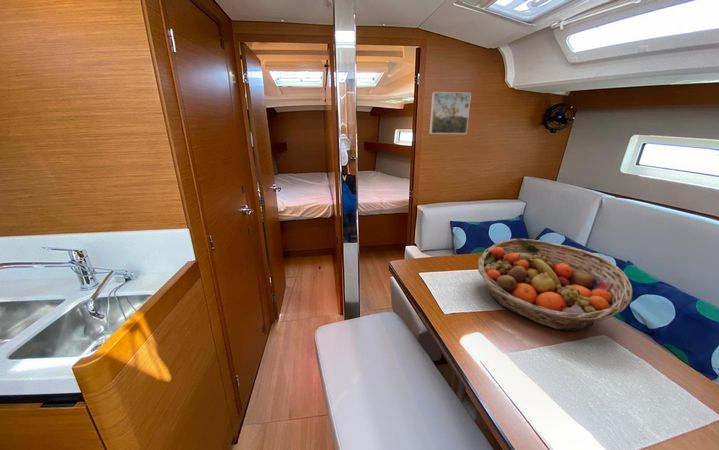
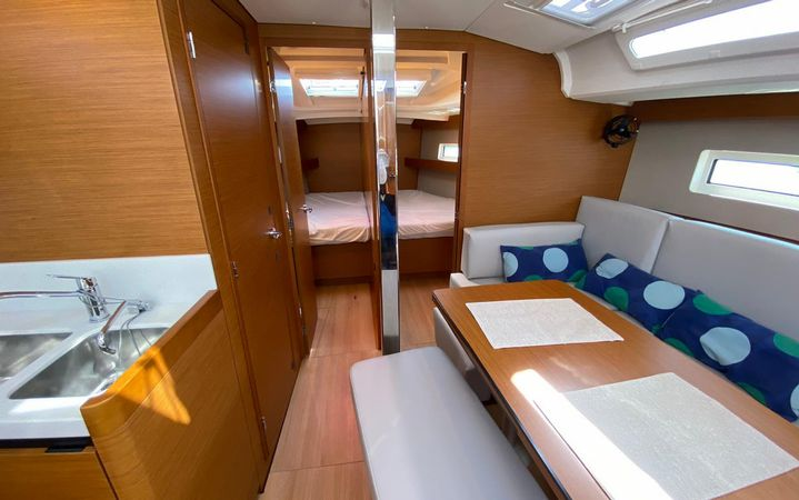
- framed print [428,91,472,135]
- fruit basket [477,238,633,332]
